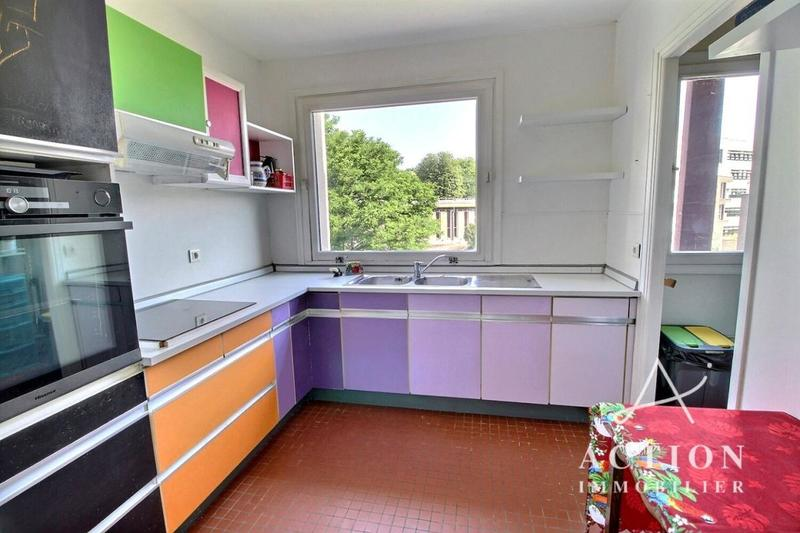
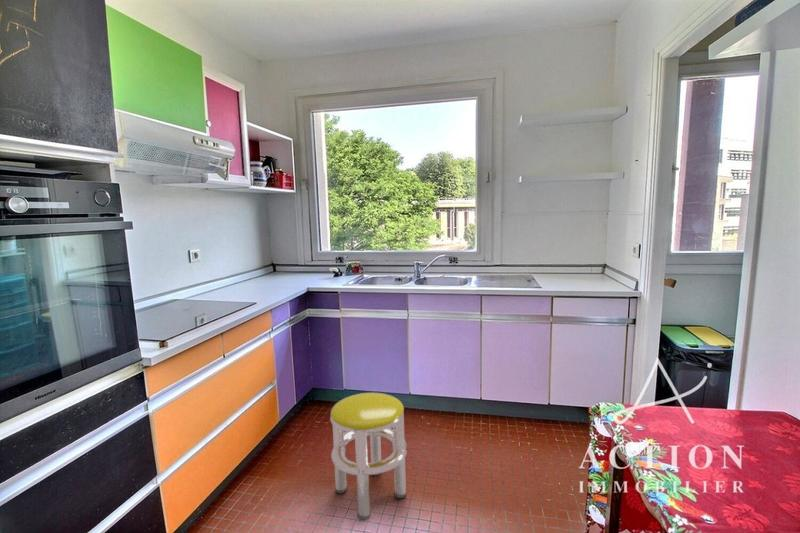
+ stool [329,392,408,521]
